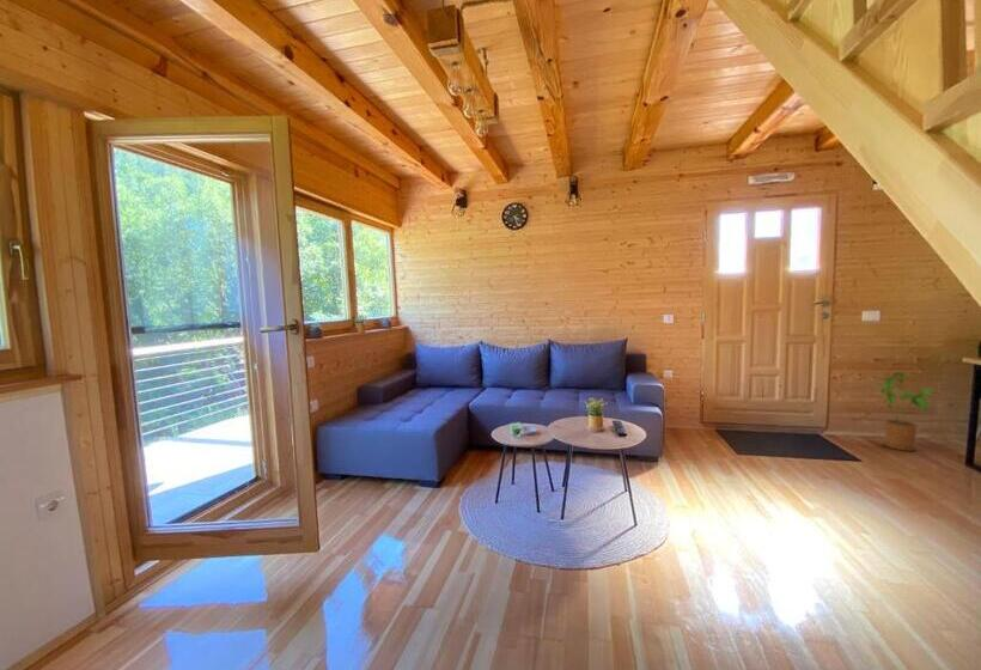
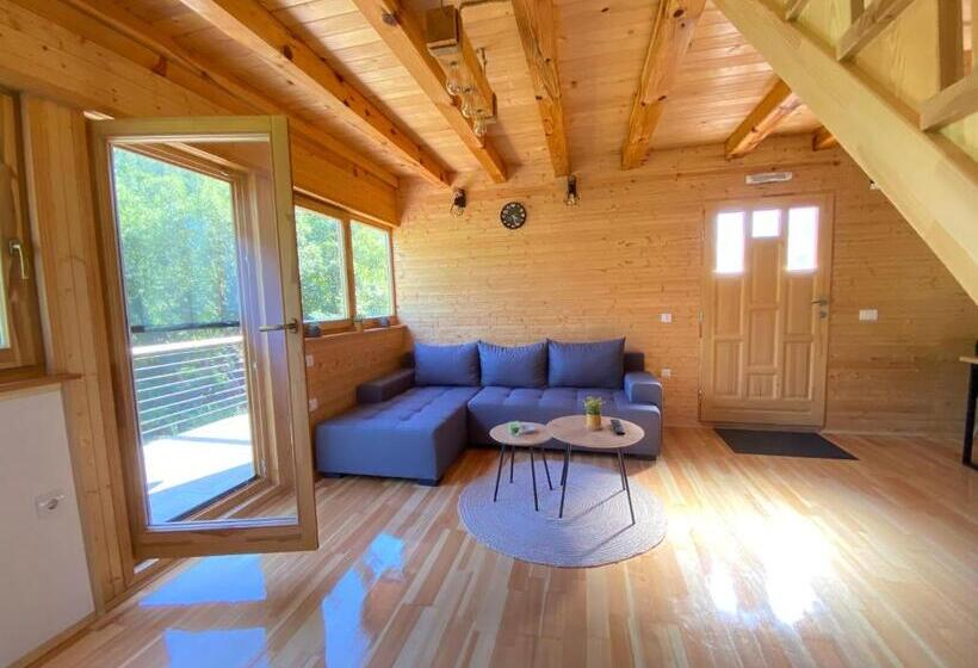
- house plant [875,371,938,452]
